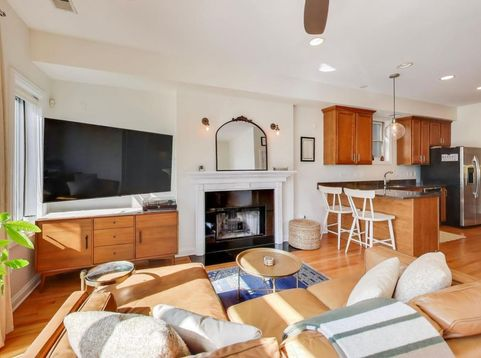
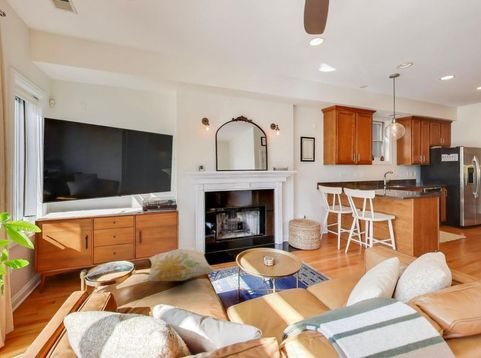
+ decorative pillow [145,248,216,282]
